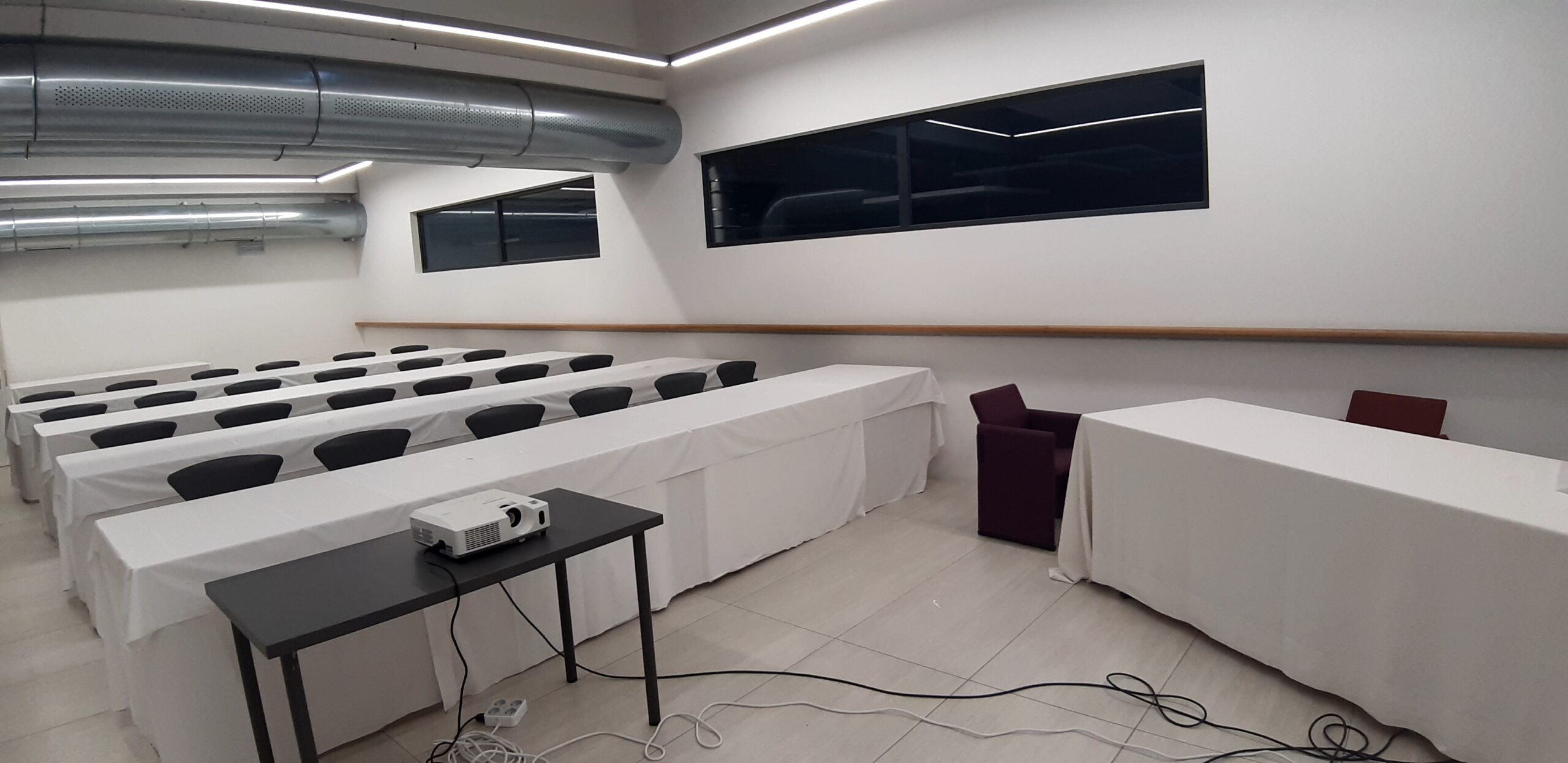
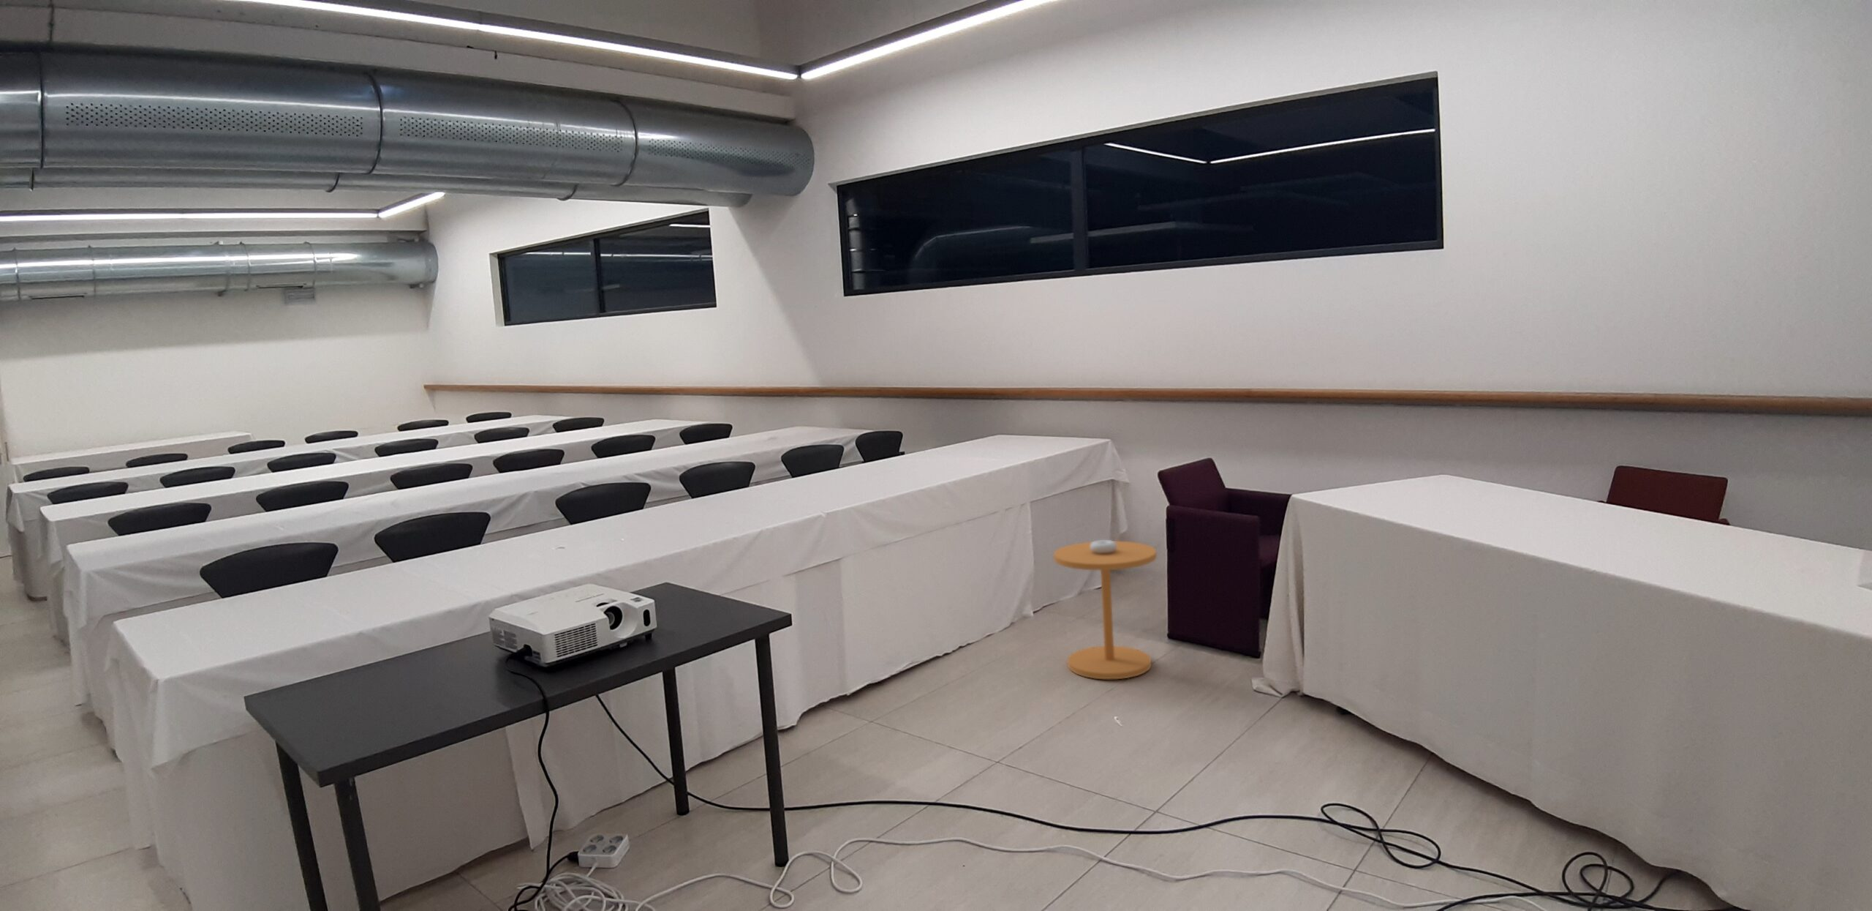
+ side table [1053,540,1158,681]
